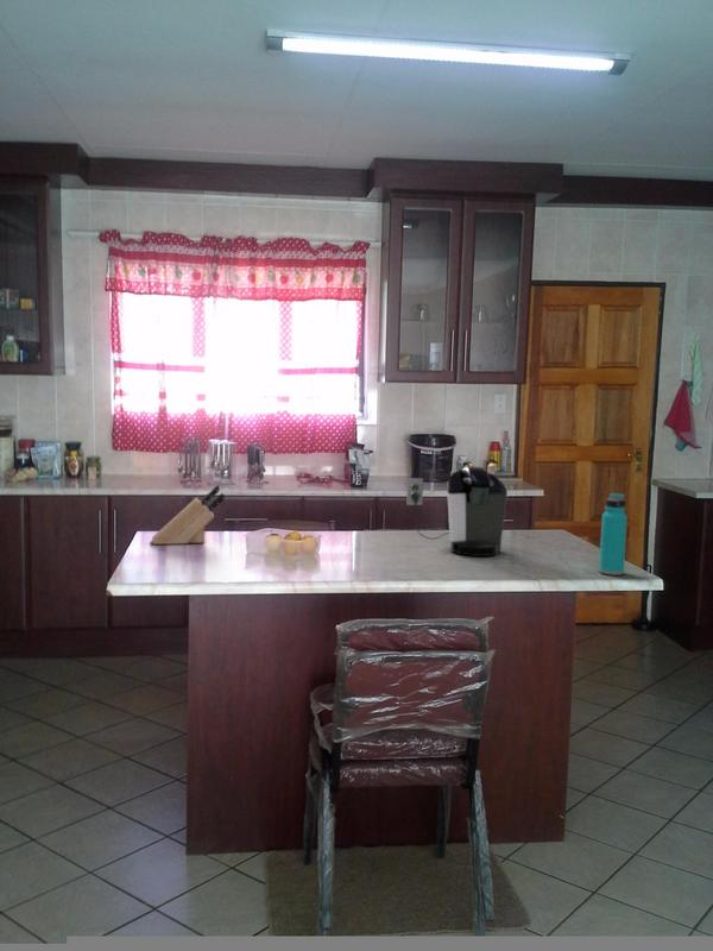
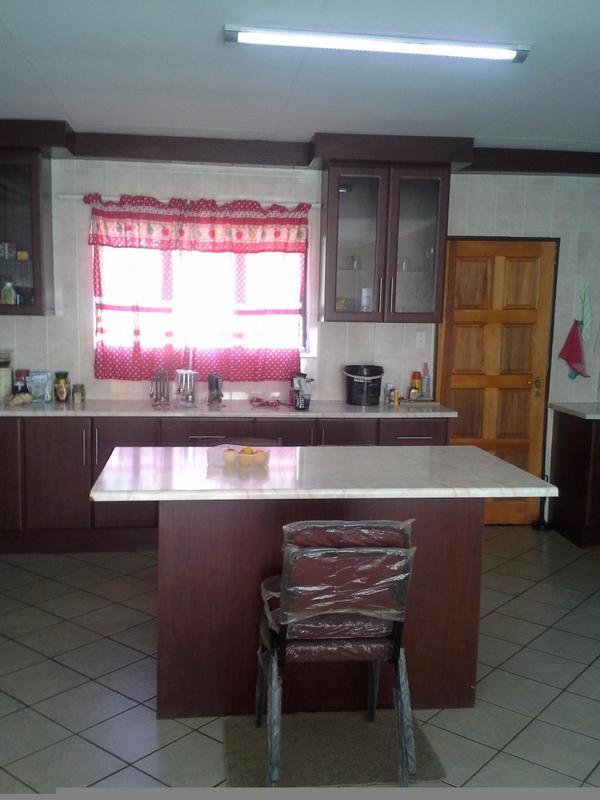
- water bottle [598,492,629,577]
- knife block [151,484,226,546]
- coffee maker [405,465,509,558]
